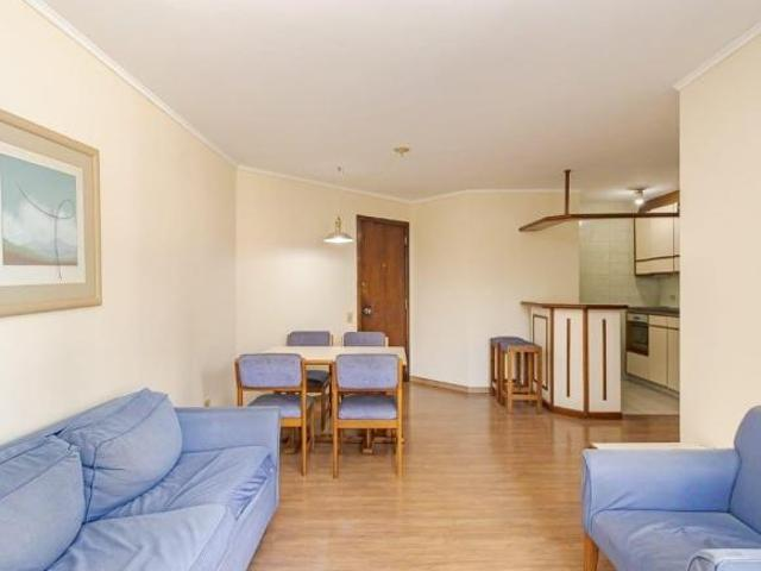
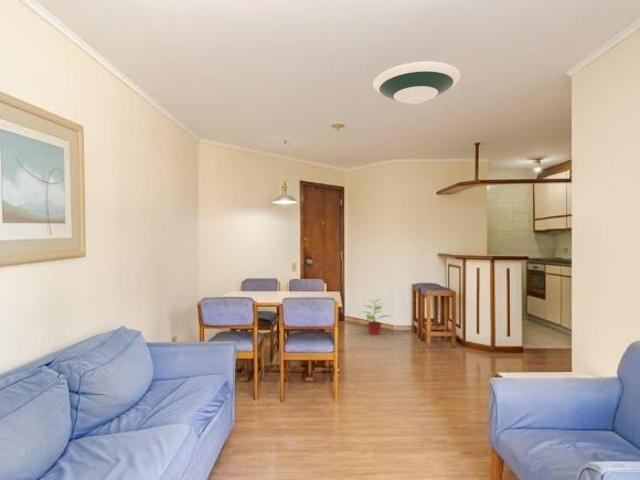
+ potted plant [360,298,391,335]
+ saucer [372,61,461,105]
